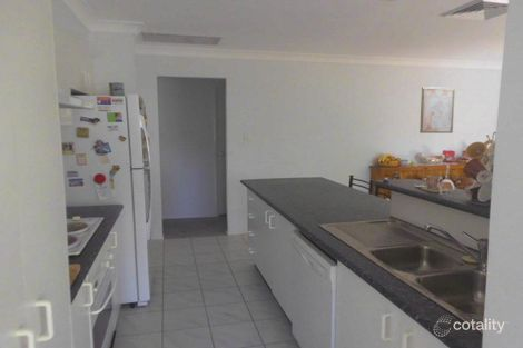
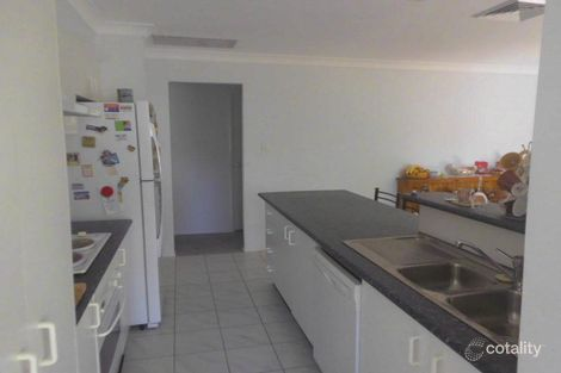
- wall art [418,86,456,135]
